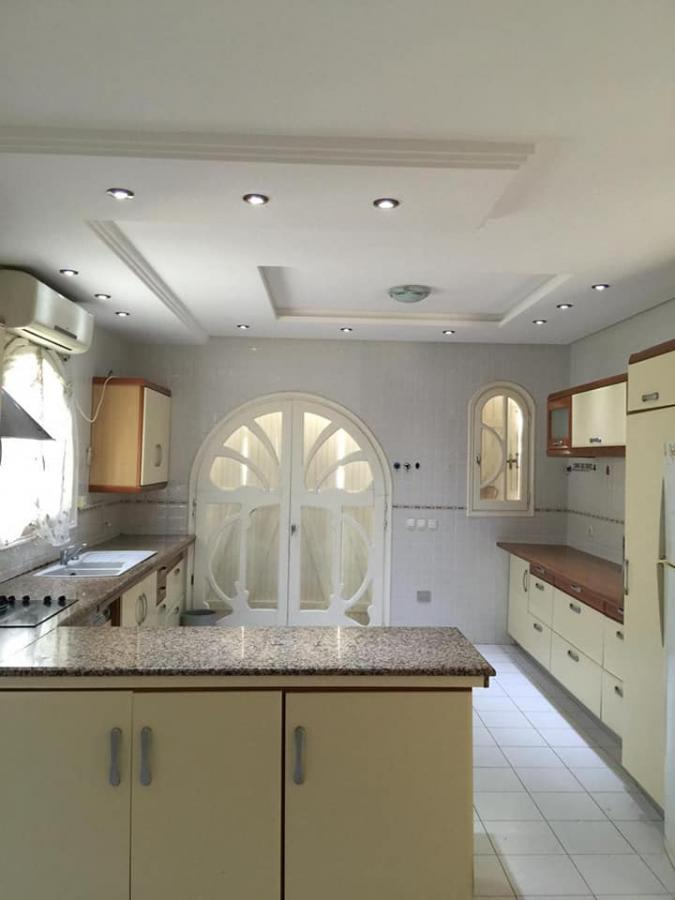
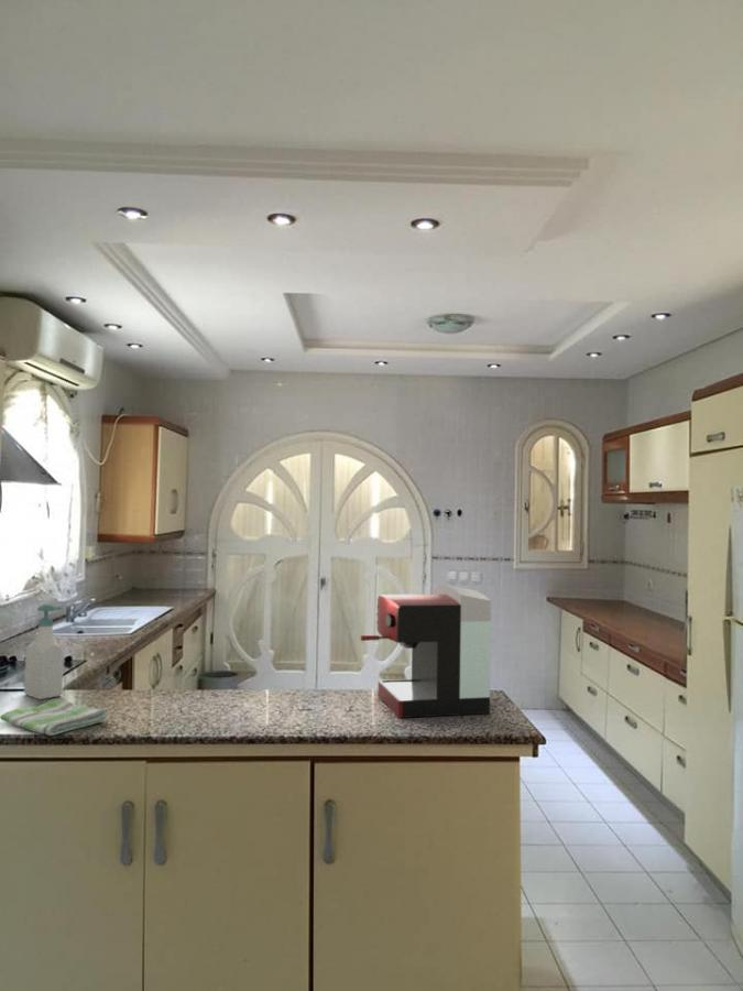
+ soap bottle [23,603,65,700]
+ coffee maker [360,585,492,719]
+ dish towel [0,698,109,737]
